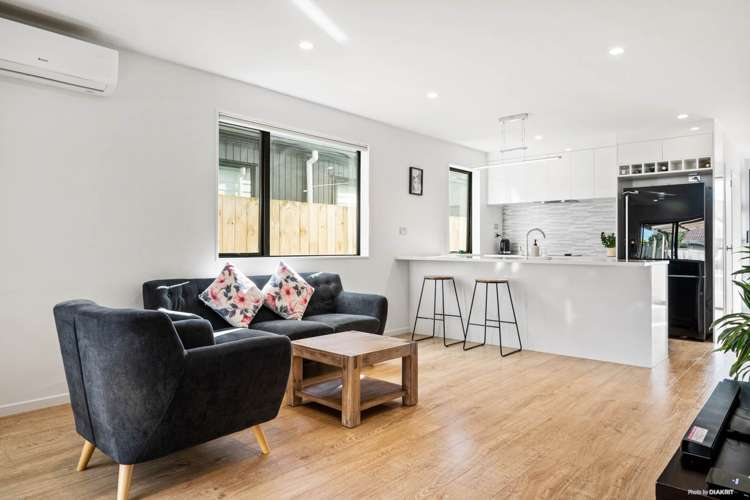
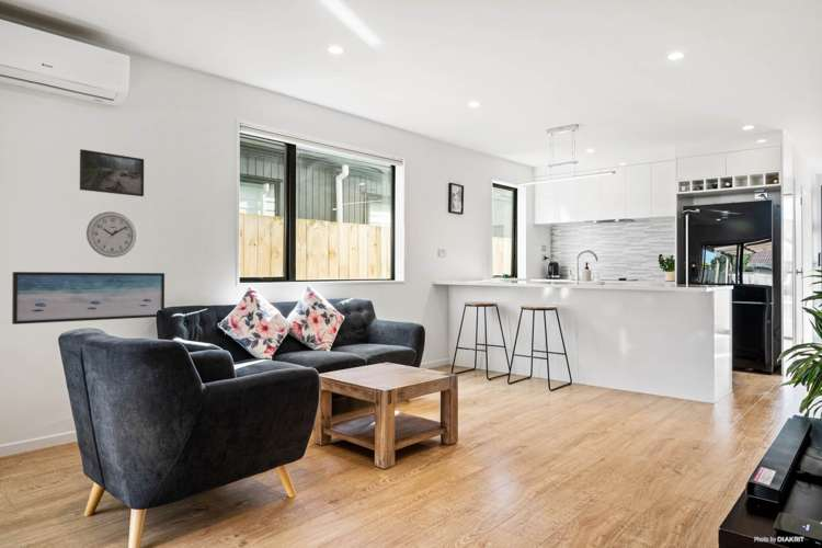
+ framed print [79,148,145,197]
+ wall clock [85,210,137,259]
+ wall art [11,271,165,326]
